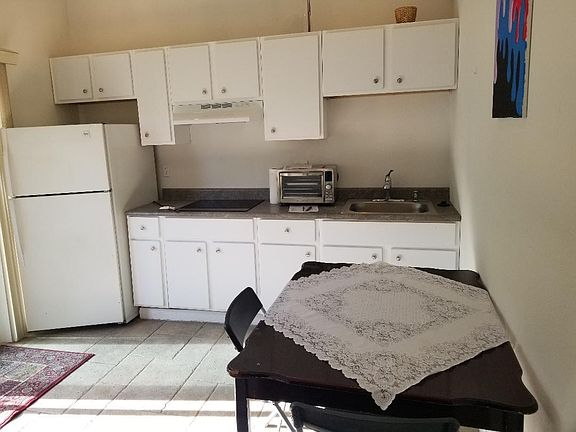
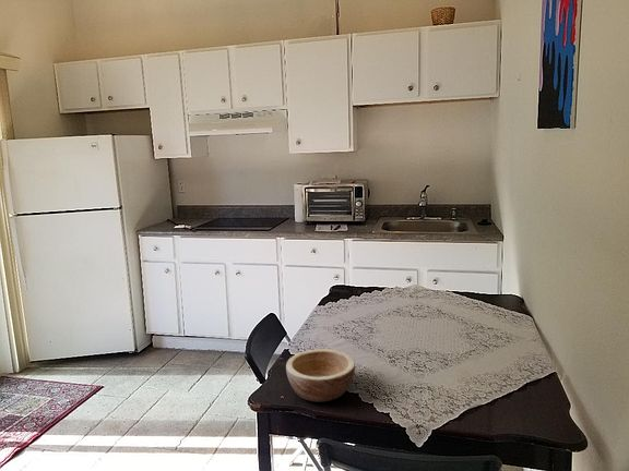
+ bowl [285,348,356,403]
